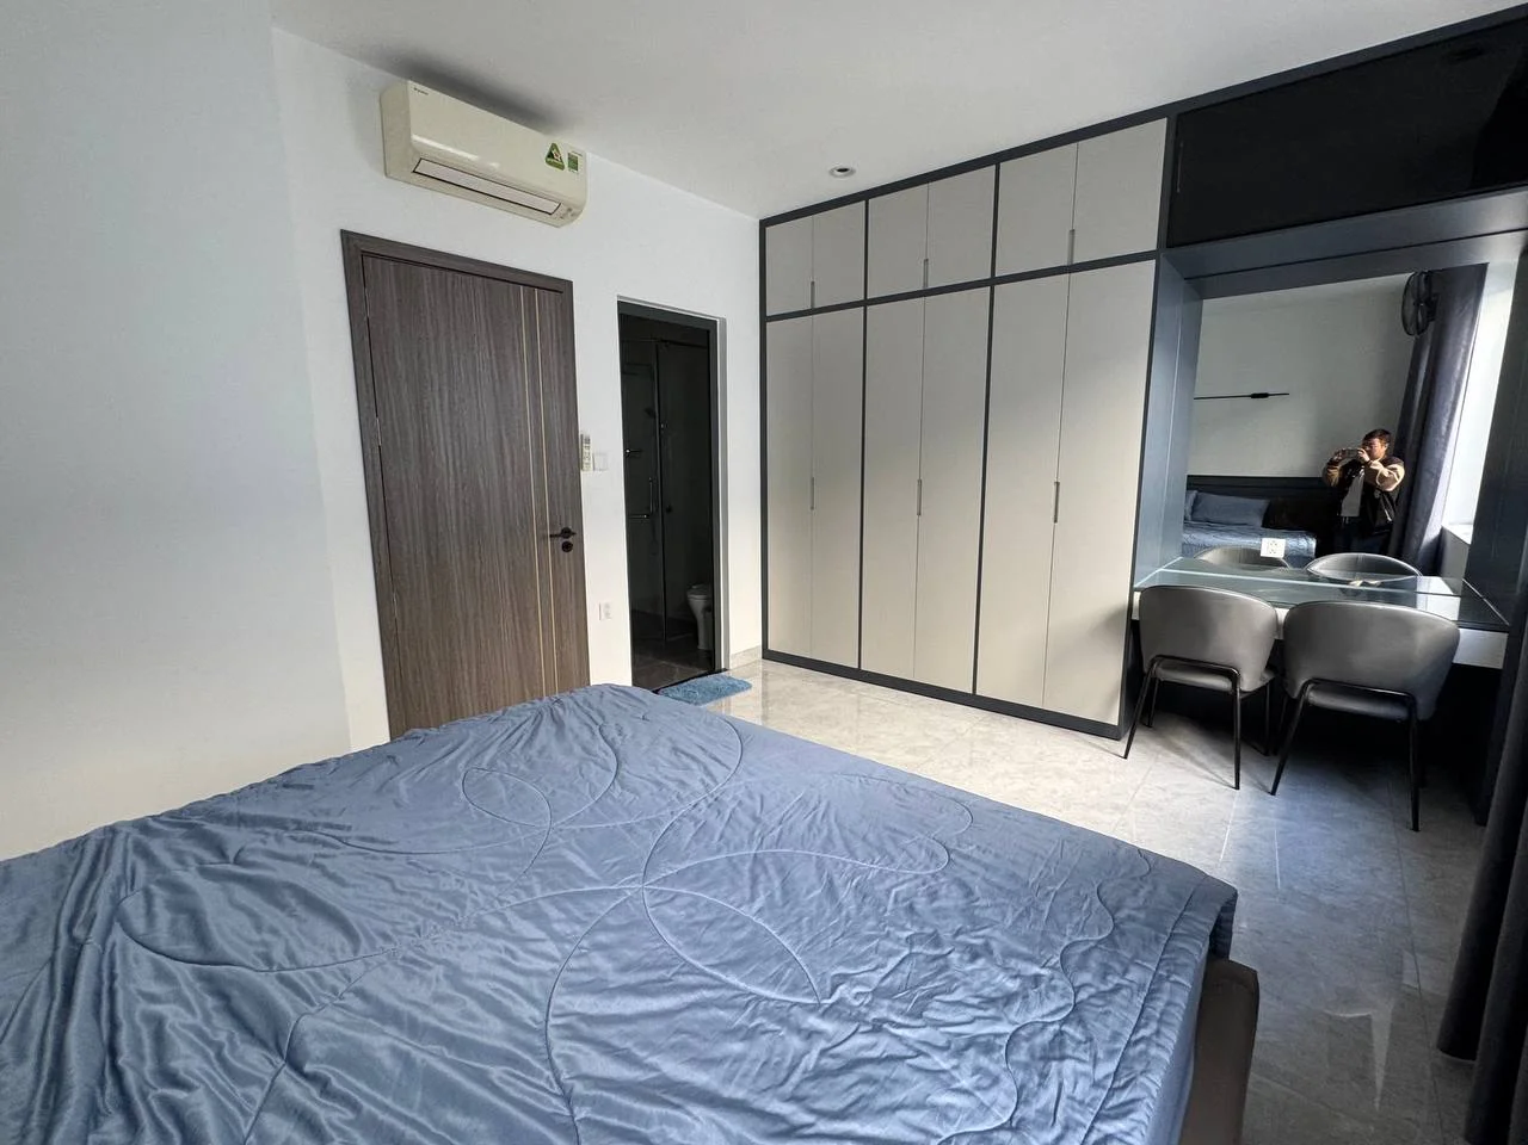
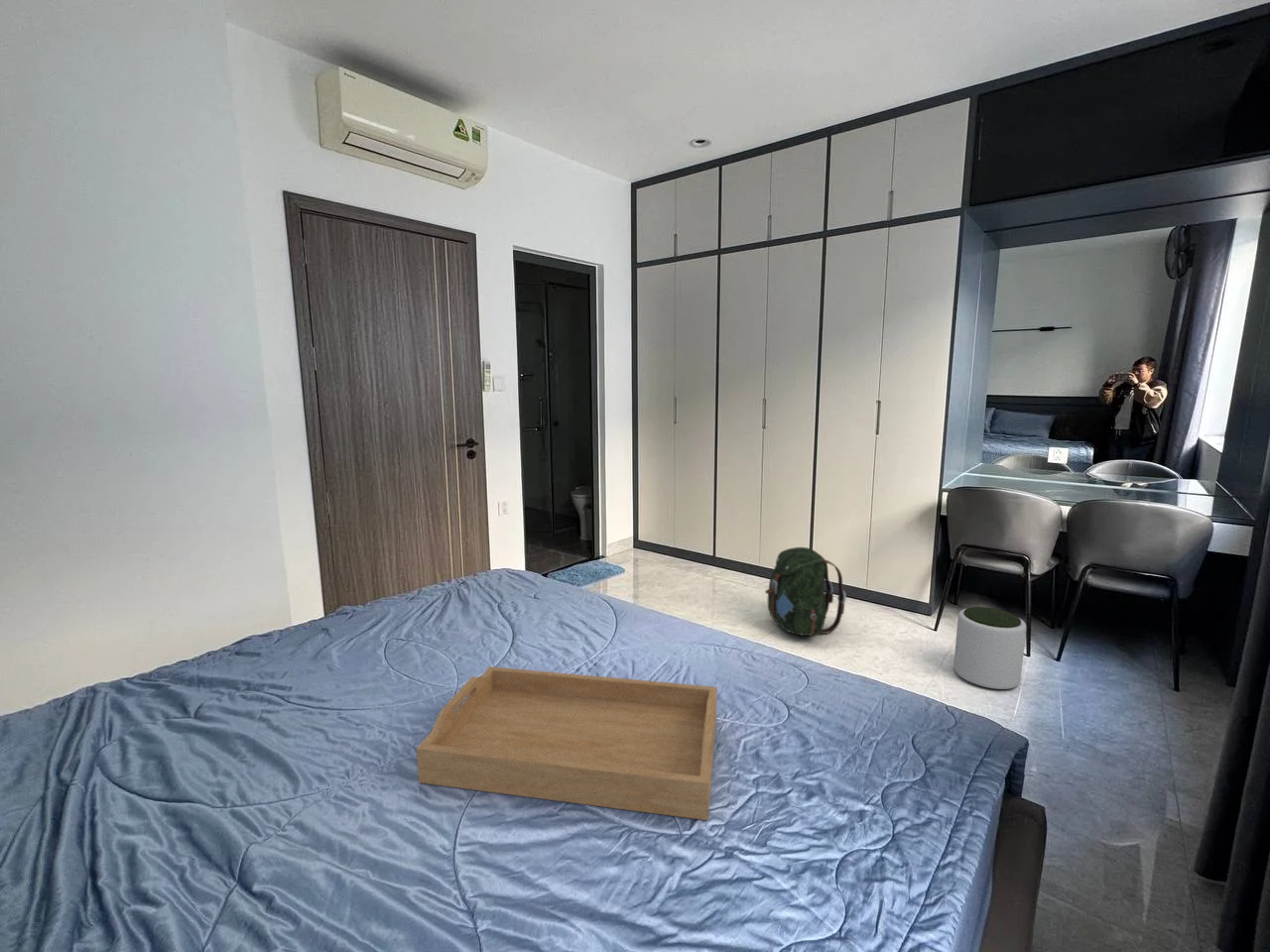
+ serving tray [416,665,718,821]
+ plant pot [953,606,1027,690]
+ backpack [764,546,847,637]
